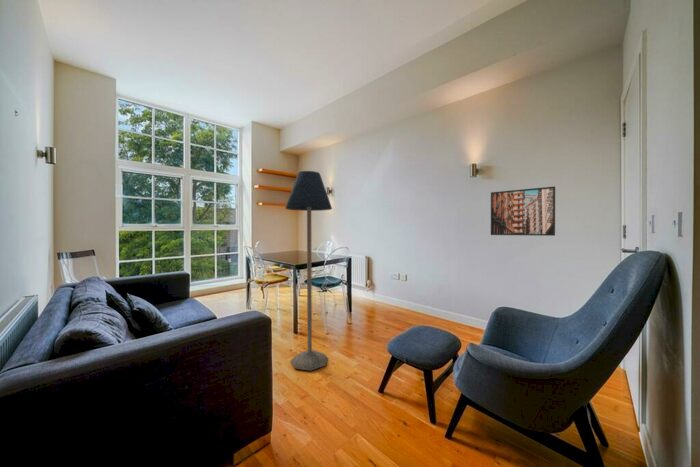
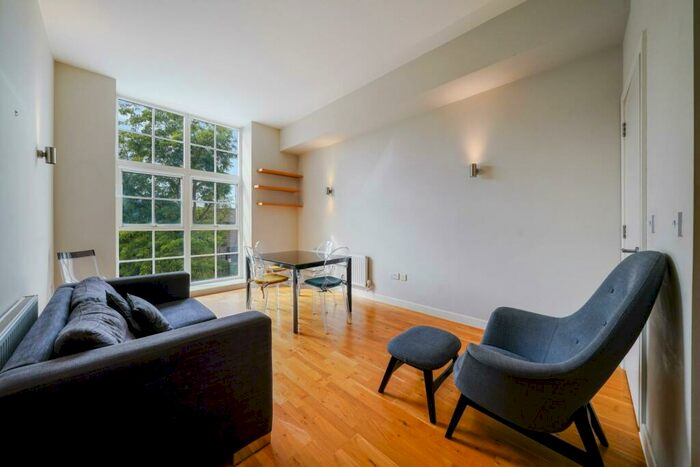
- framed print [490,185,556,237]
- floor lamp [285,170,333,372]
